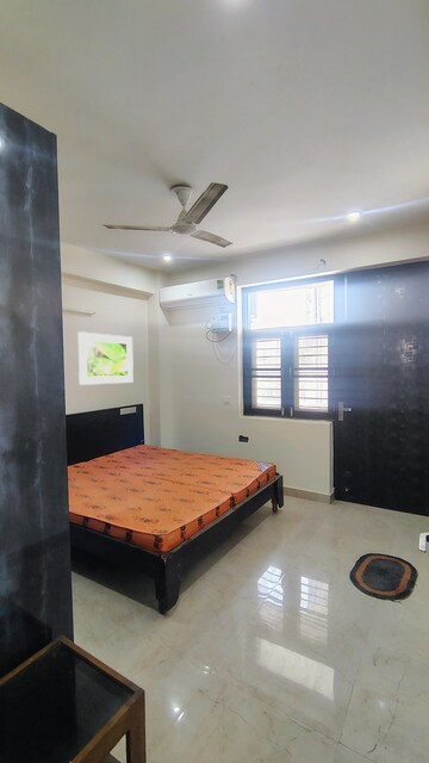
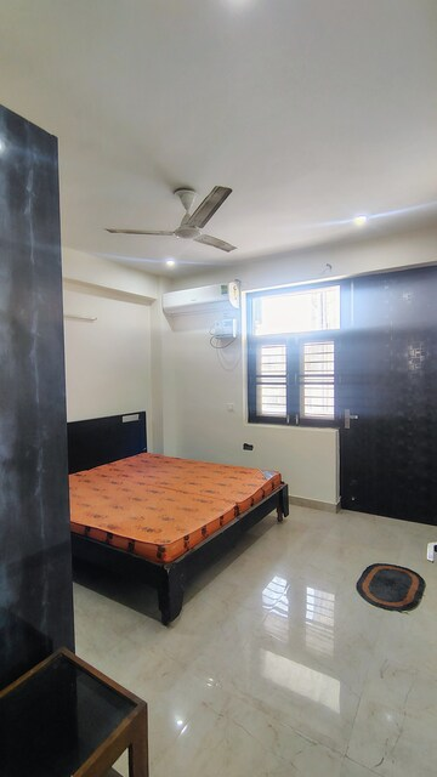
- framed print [77,330,135,386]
